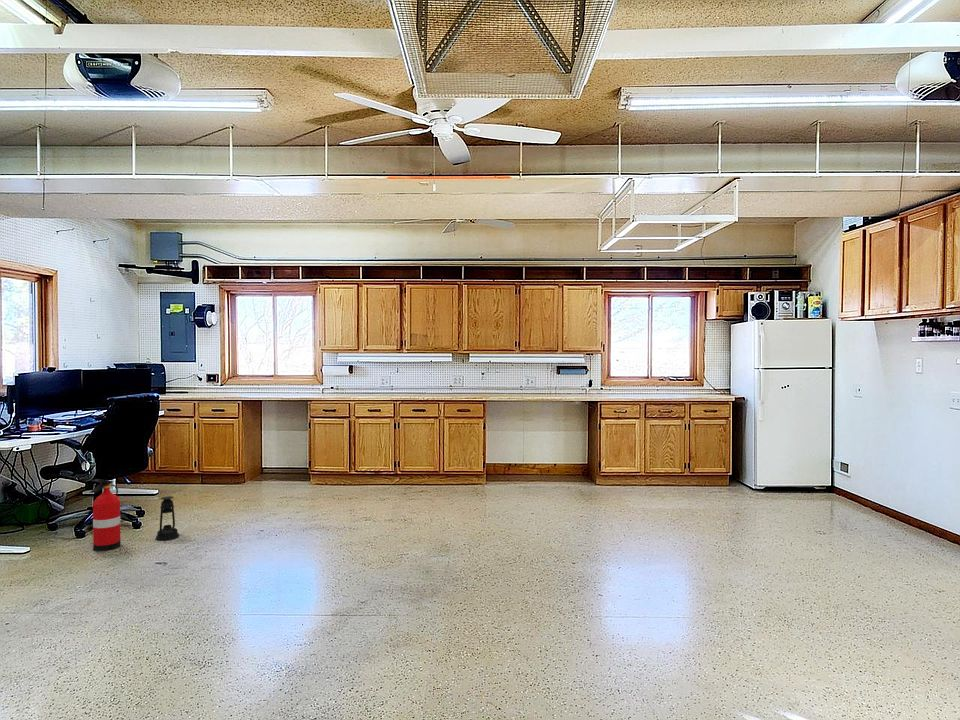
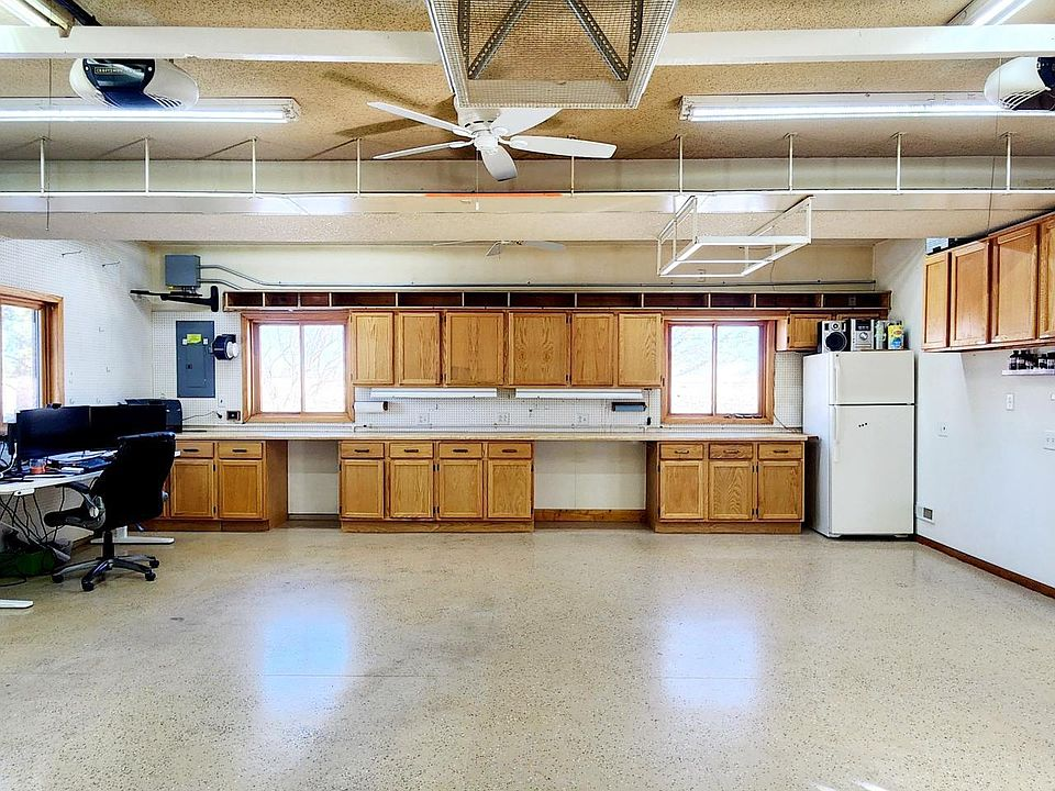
- lantern [155,495,180,541]
- fire extinguisher [89,478,122,552]
